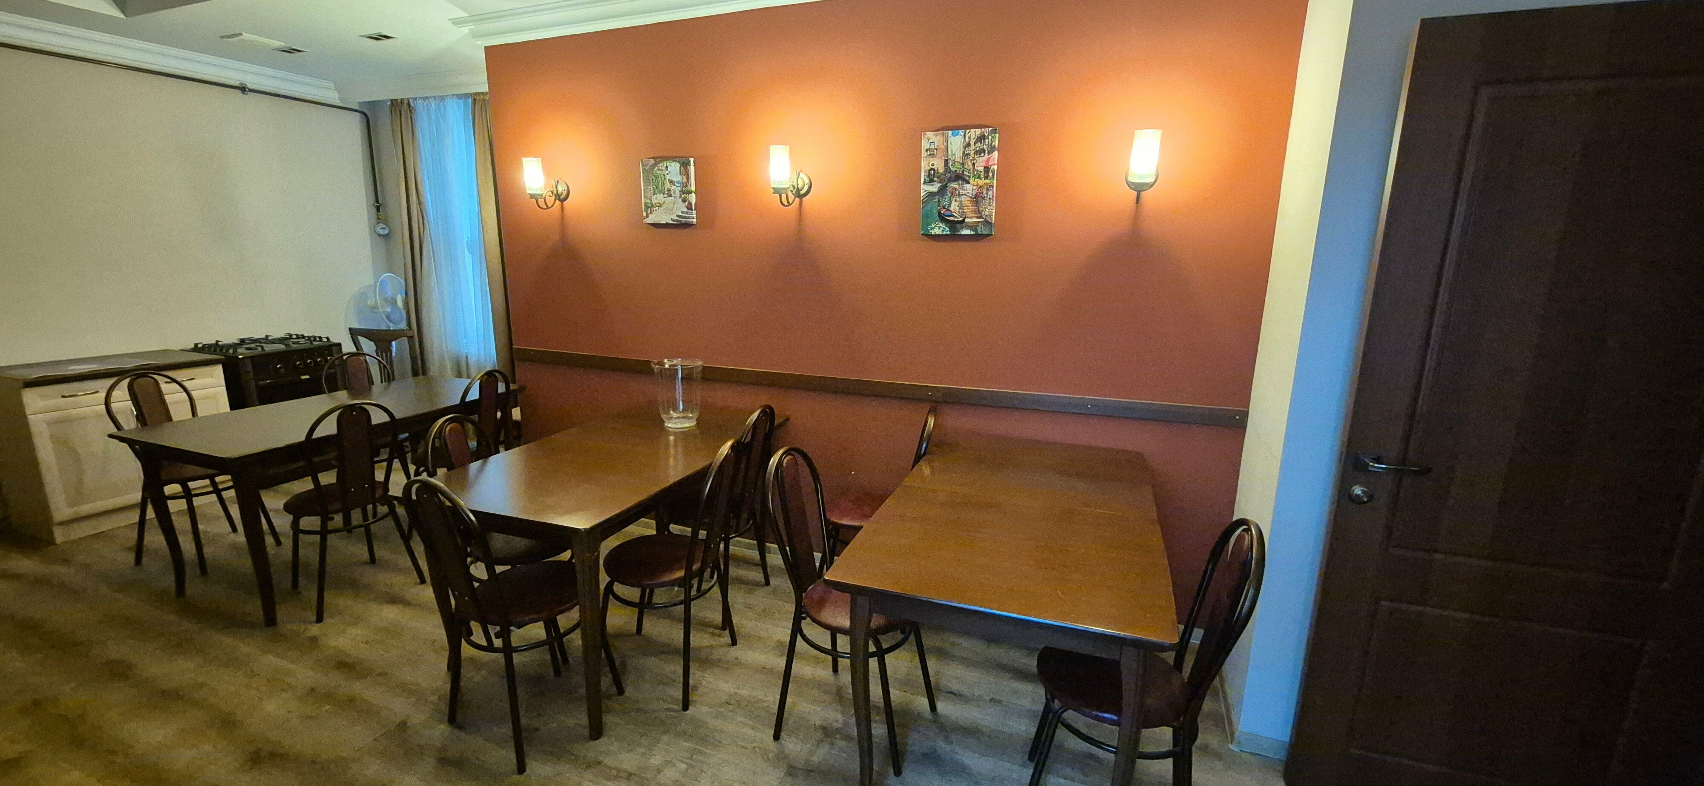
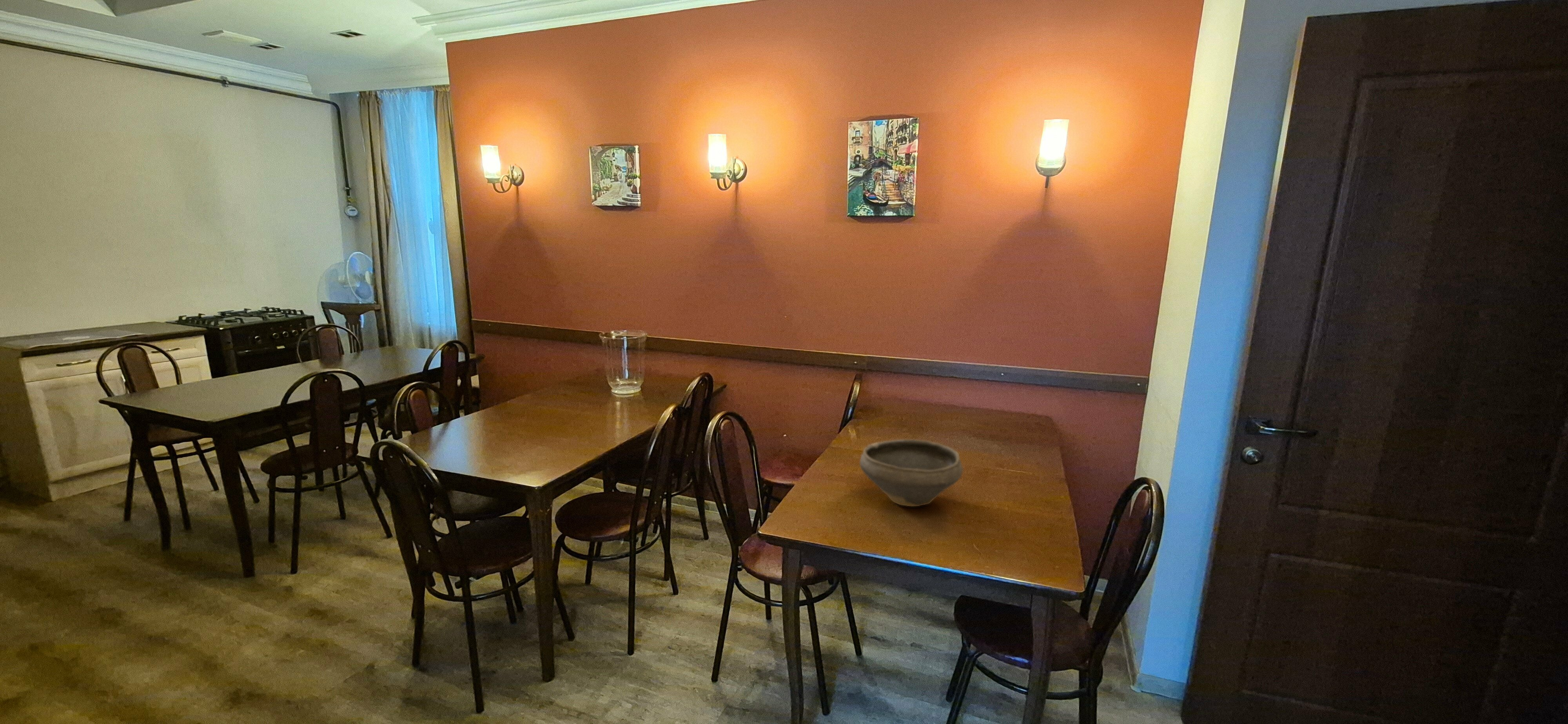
+ bowl [860,439,963,507]
